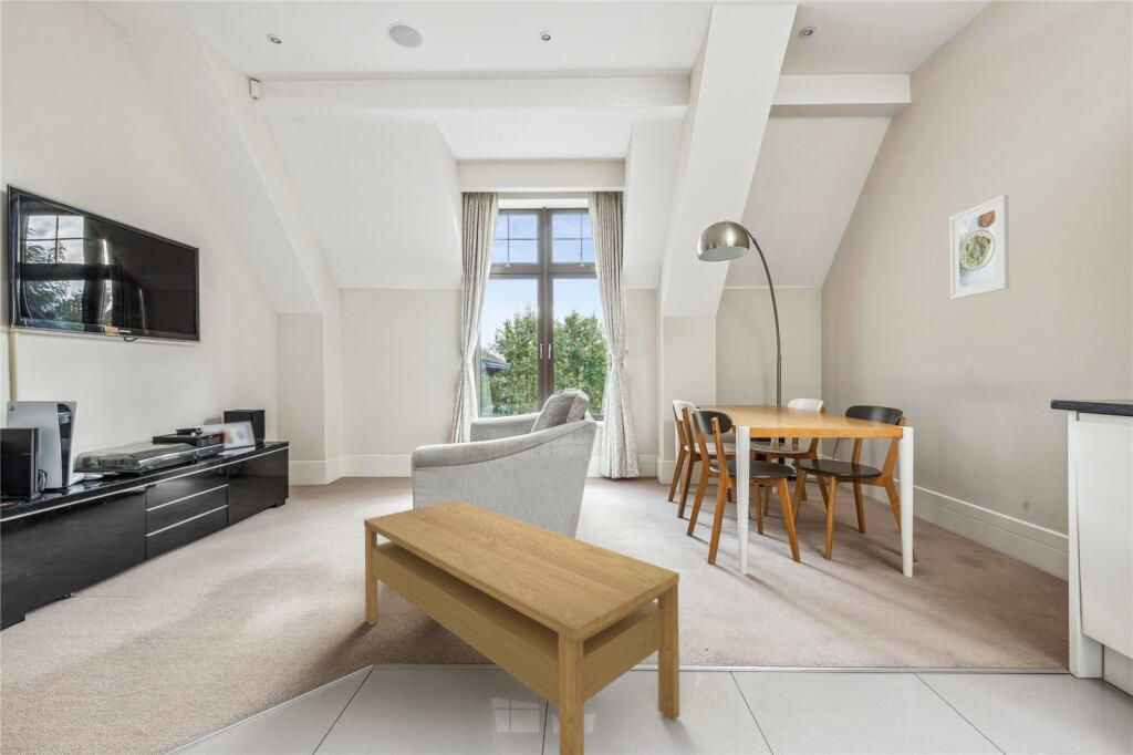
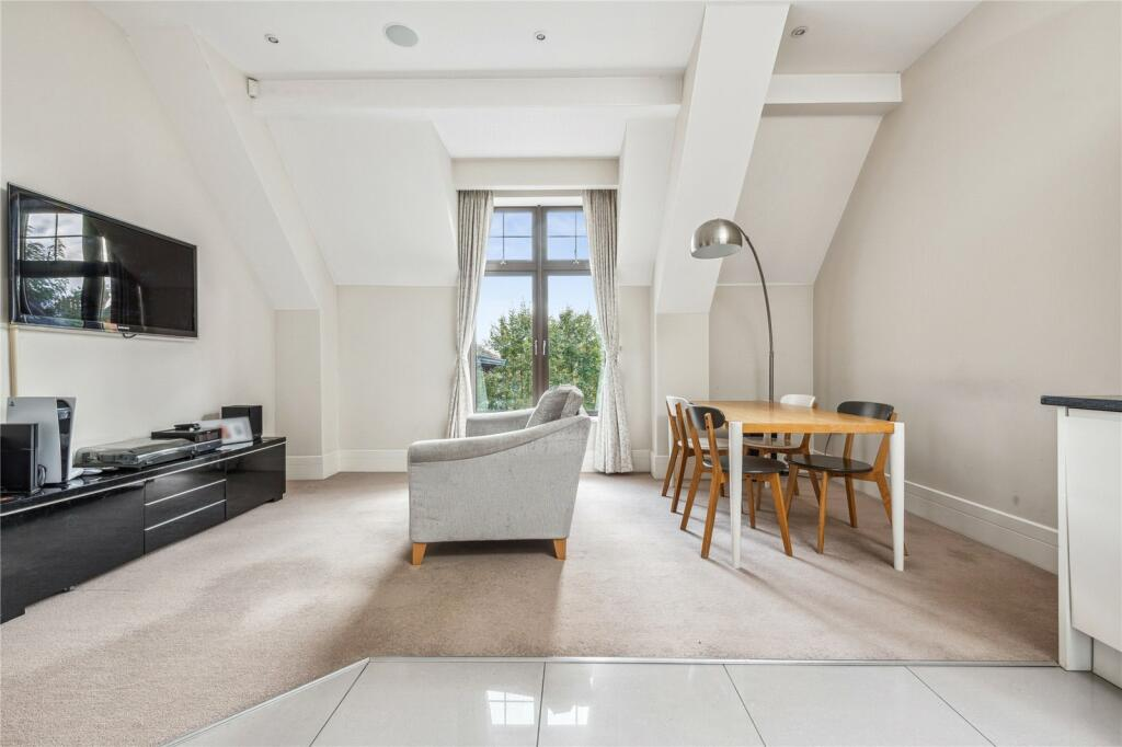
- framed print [948,194,1010,300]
- coffee table [363,499,680,755]
